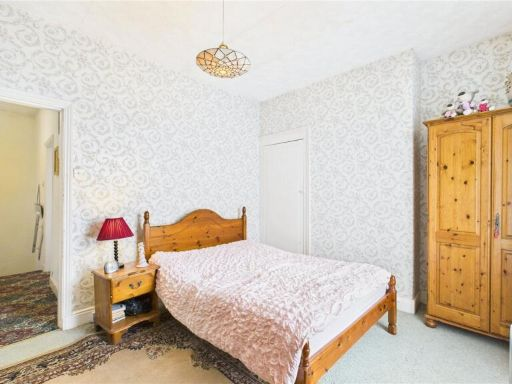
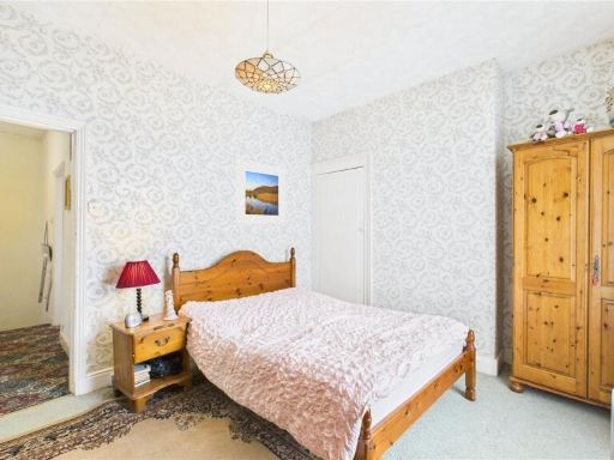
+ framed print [235,159,287,225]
